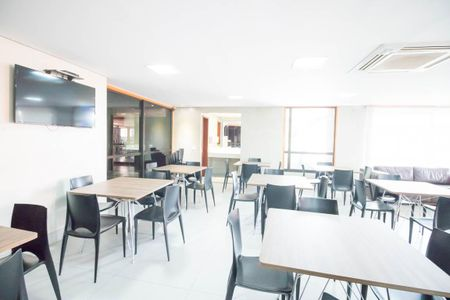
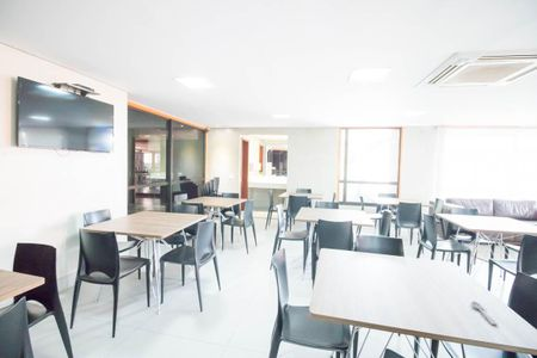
+ spoon [470,301,498,326]
